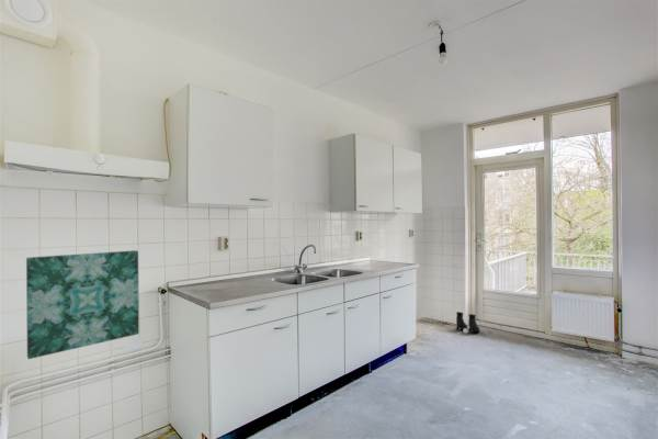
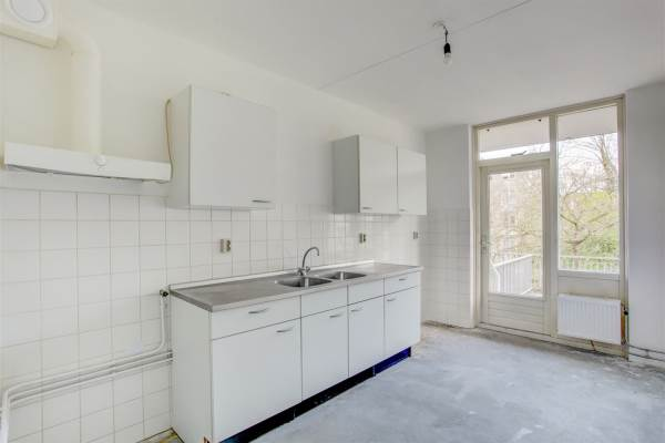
- wall art [25,249,140,360]
- boots [455,311,481,335]
